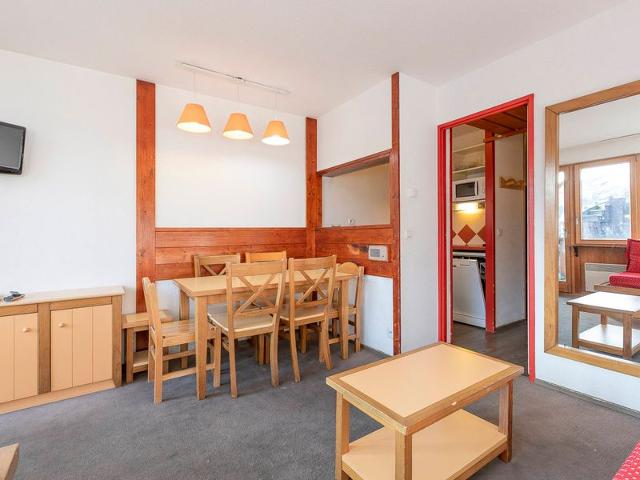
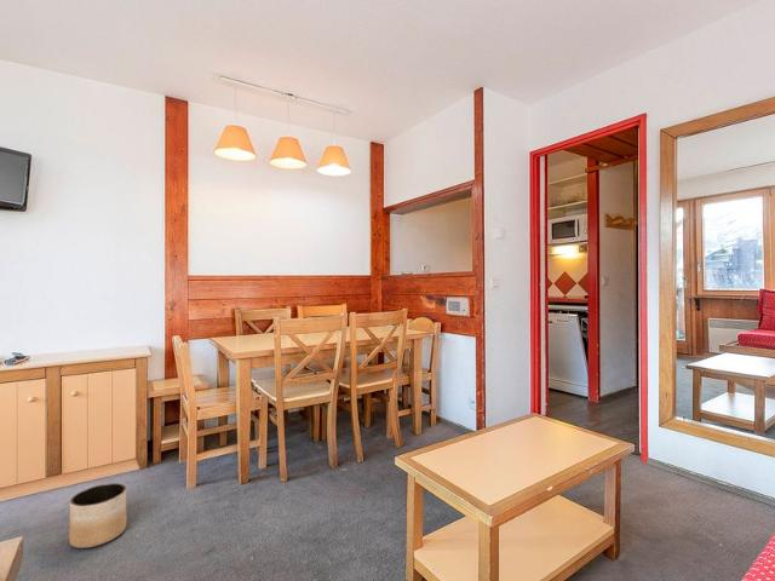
+ planter [68,482,127,550]
